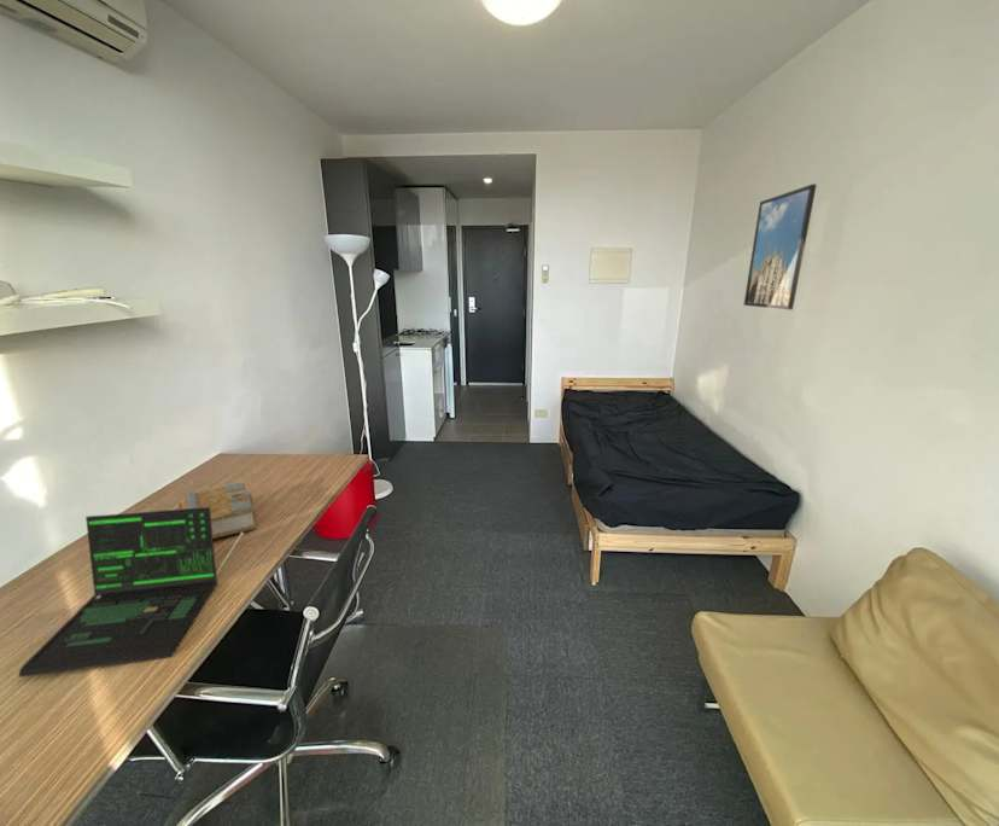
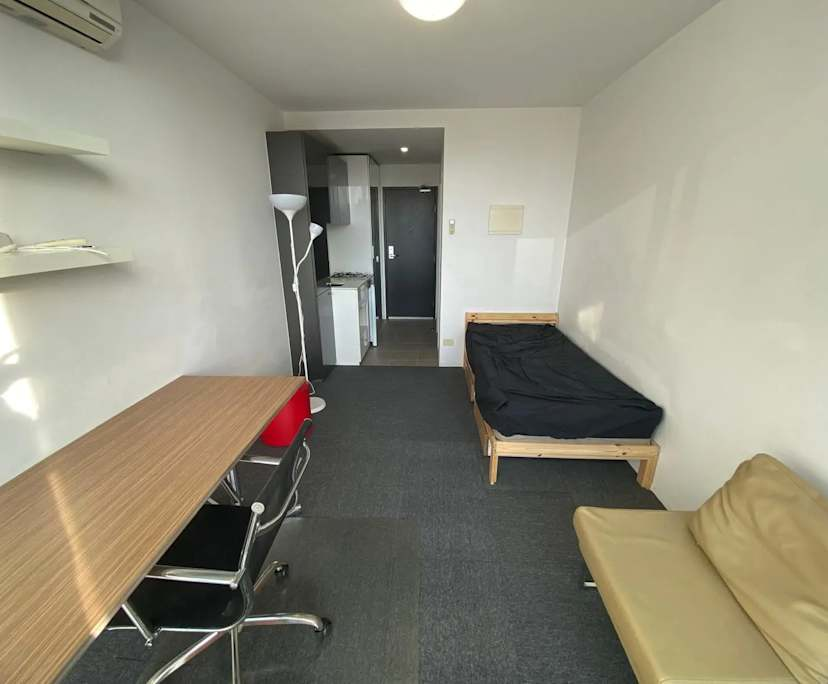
- book [177,482,257,540]
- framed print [743,184,818,310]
- laptop [18,507,245,679]
